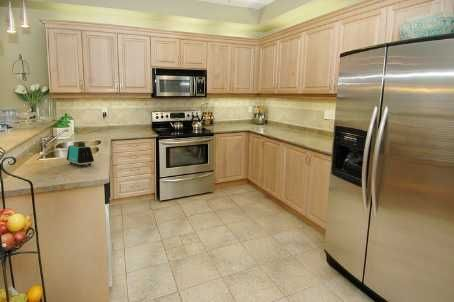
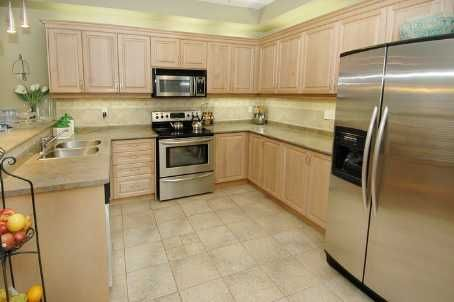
- toaster [66,141,95,168]
